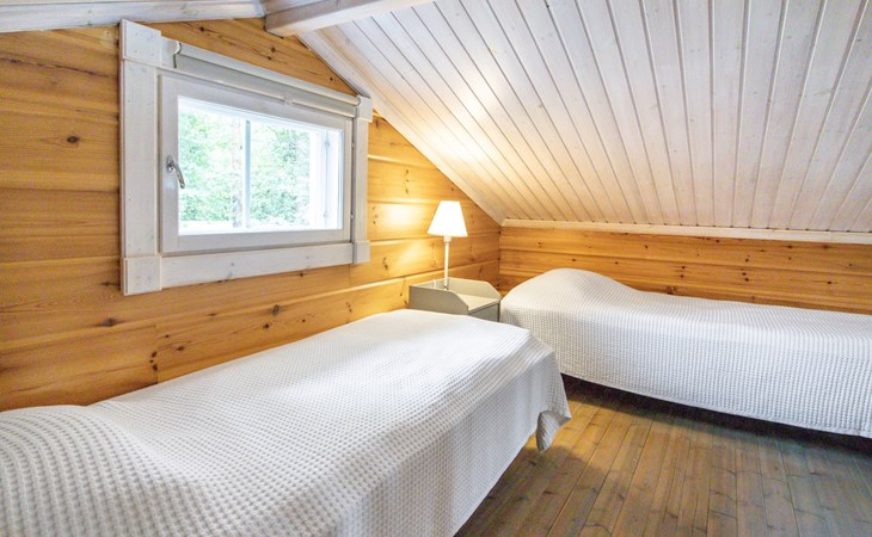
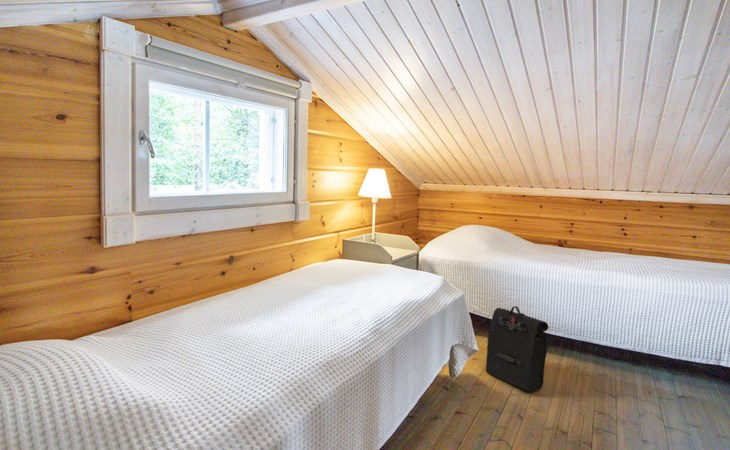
+ backpack [485,305,550,392]
